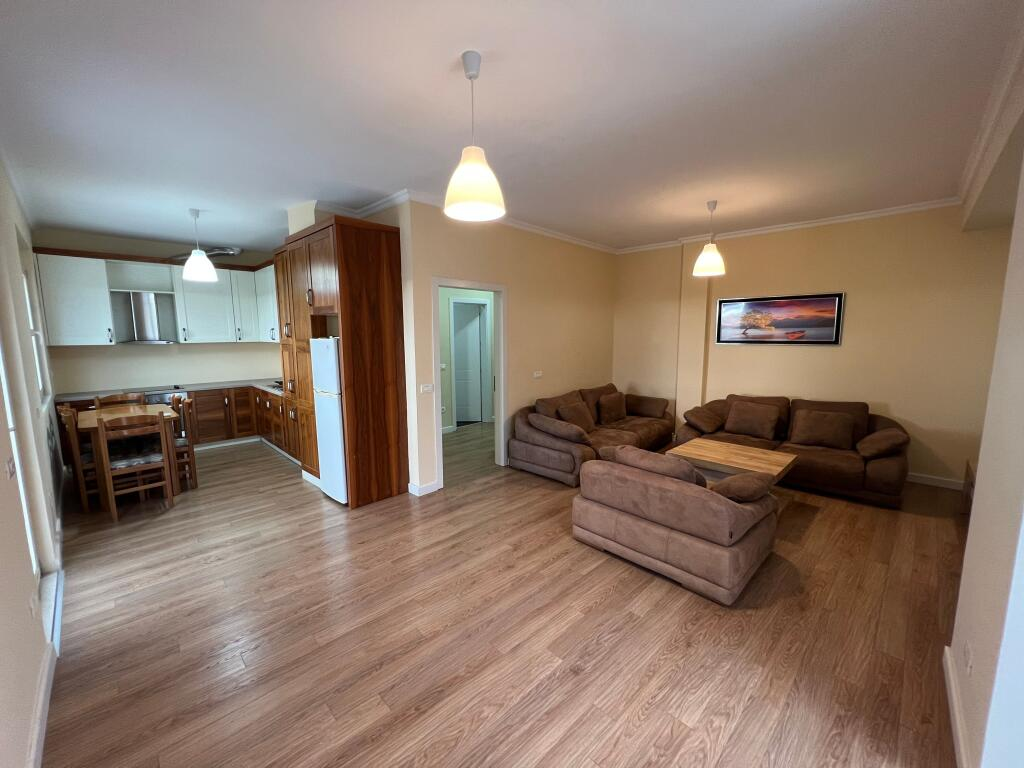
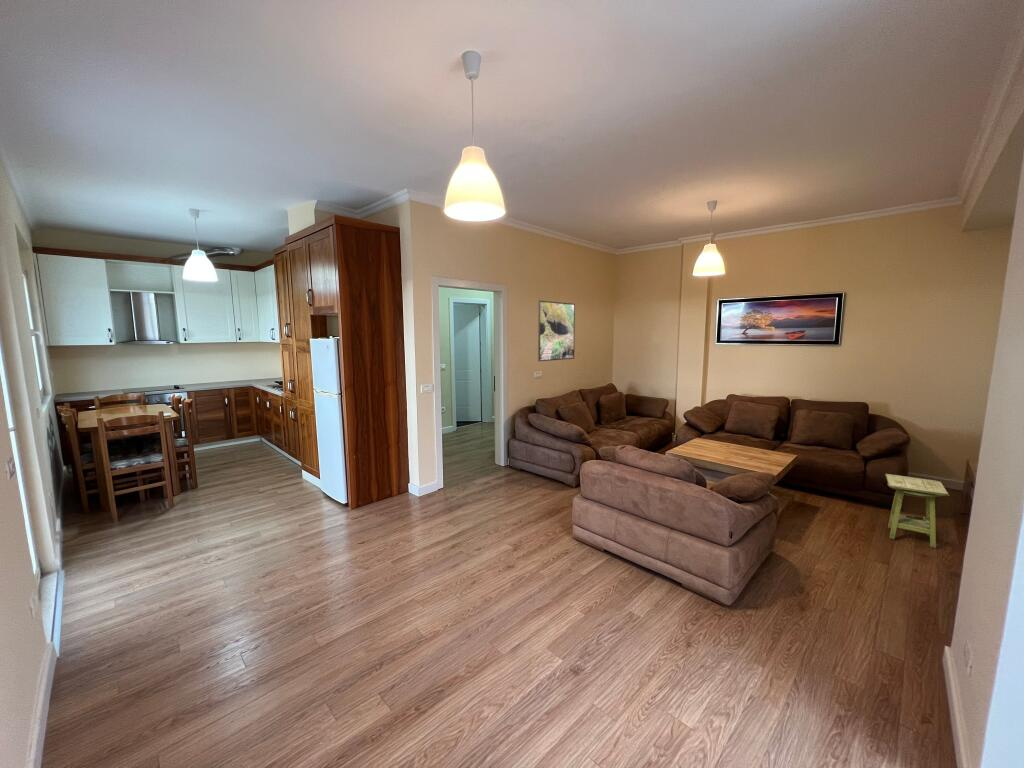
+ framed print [537,300,576,362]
+ side table [884,473,950,549]
